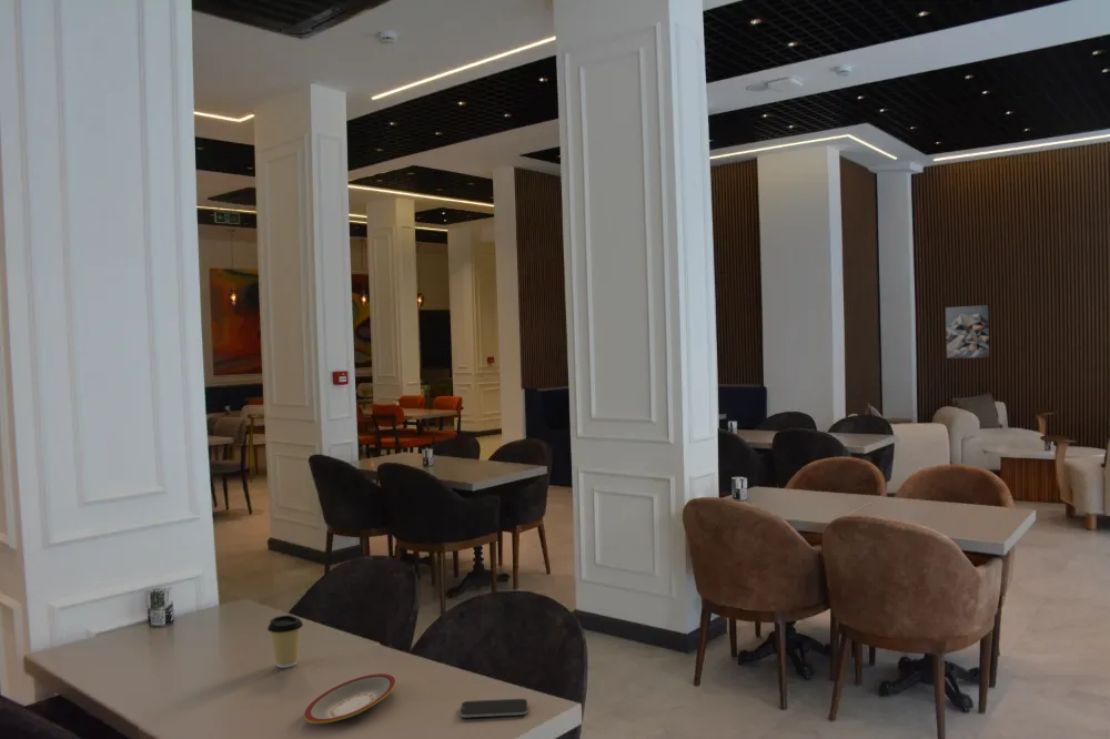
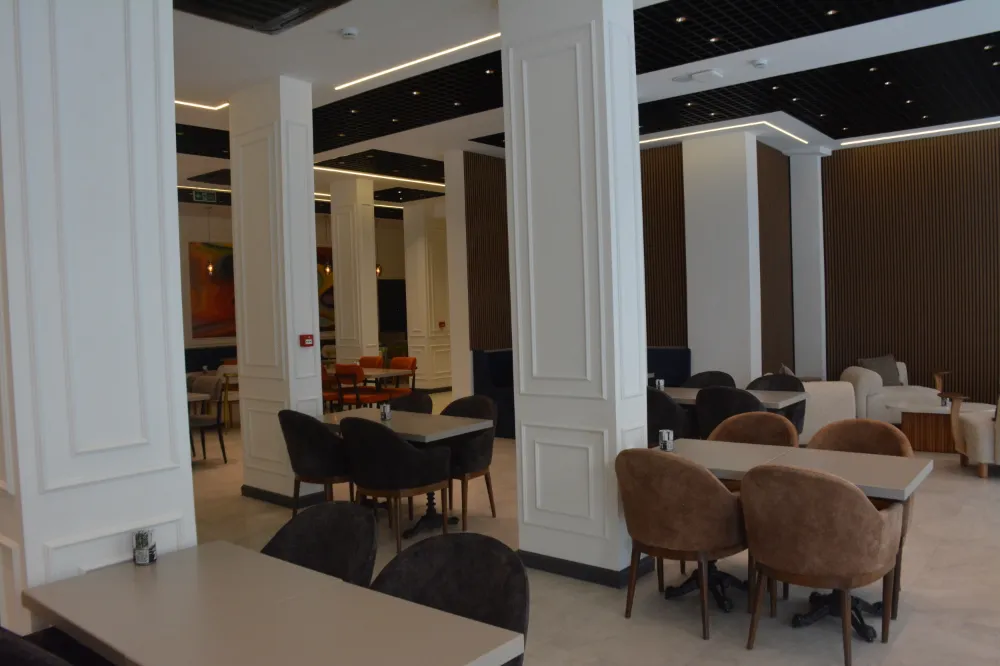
- plate [303,672,396,725]
- wall art [945,304,990,360]
- coffee cup [266,614,304,669]
- smartphone [460,698,529,719]
